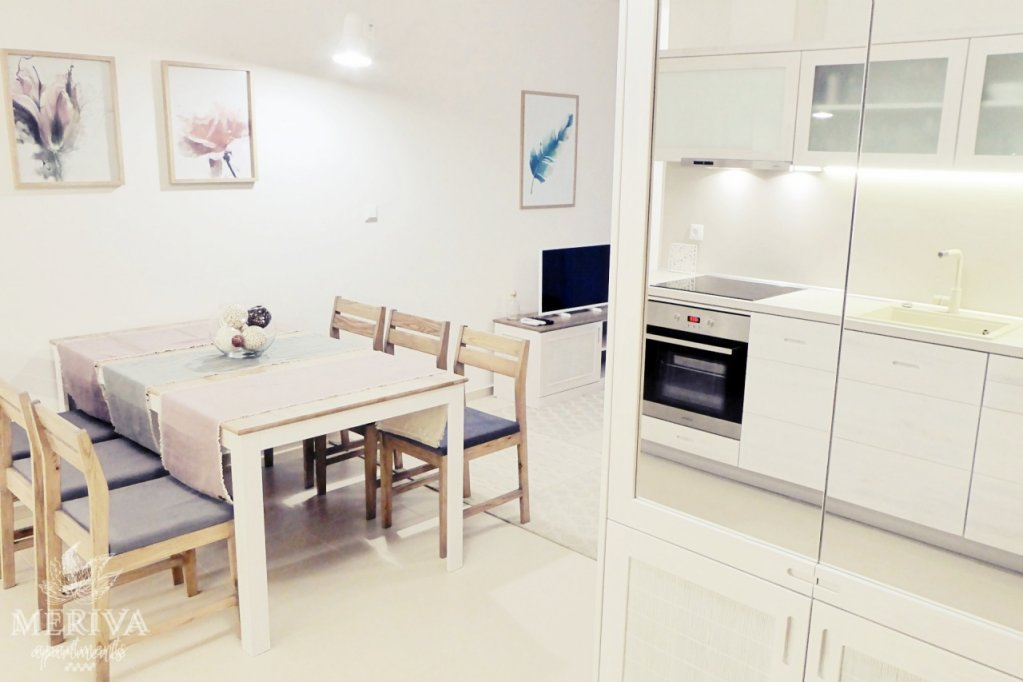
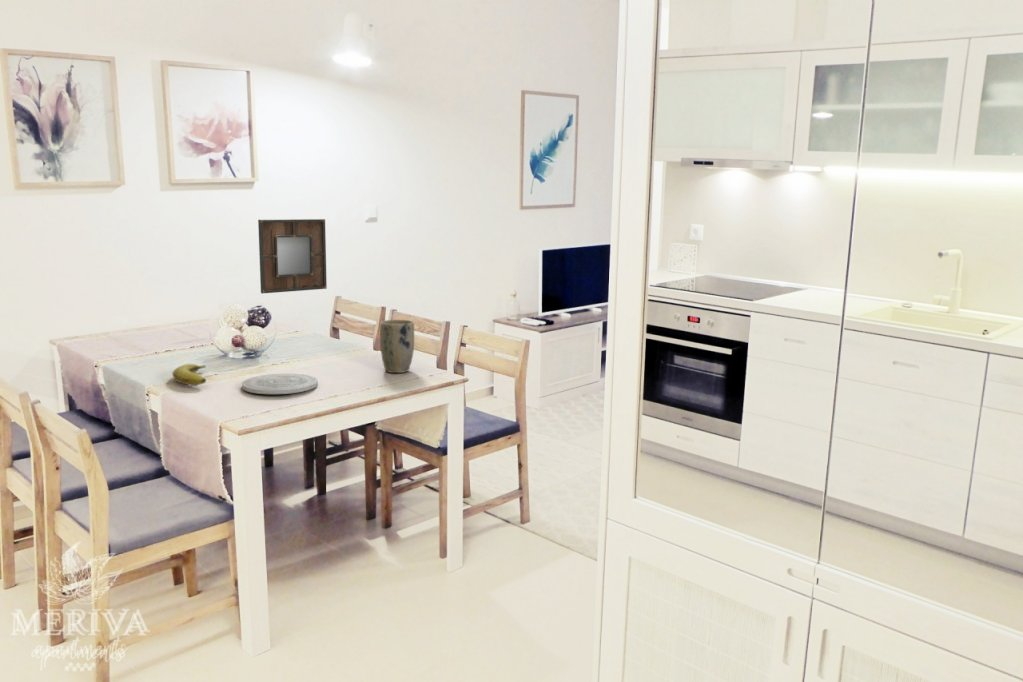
+ plant pot [379,319,415,374]
+ plate [241,373,319,395]
+ banana [172,363,207,387]
+ home mirror [257,218,328,295]
